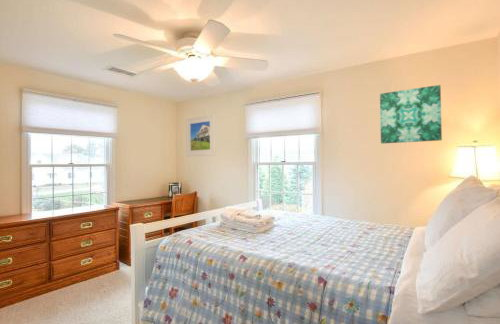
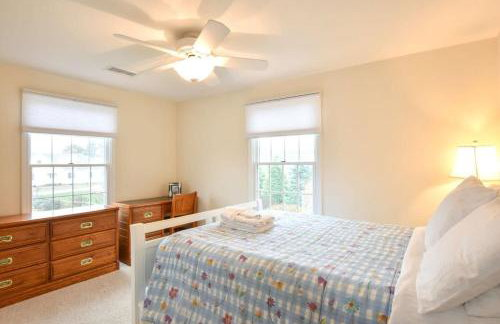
- wall art [379,84,443,145]
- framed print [185,113,216,158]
